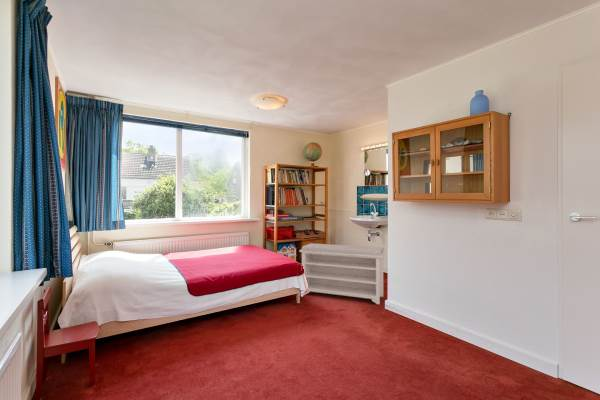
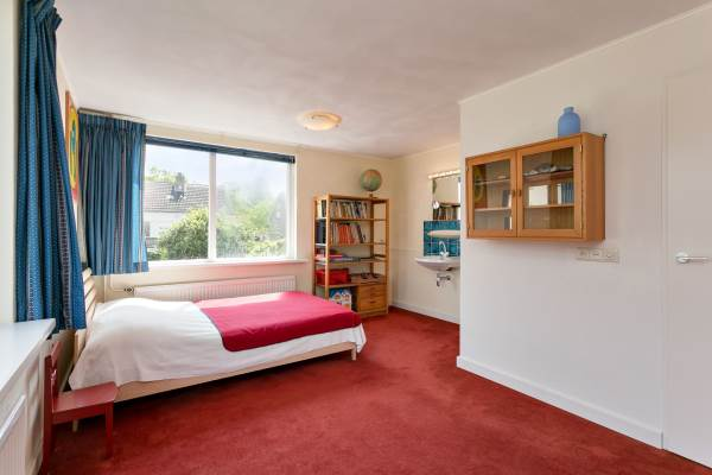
- bench [298,242,387,305]
